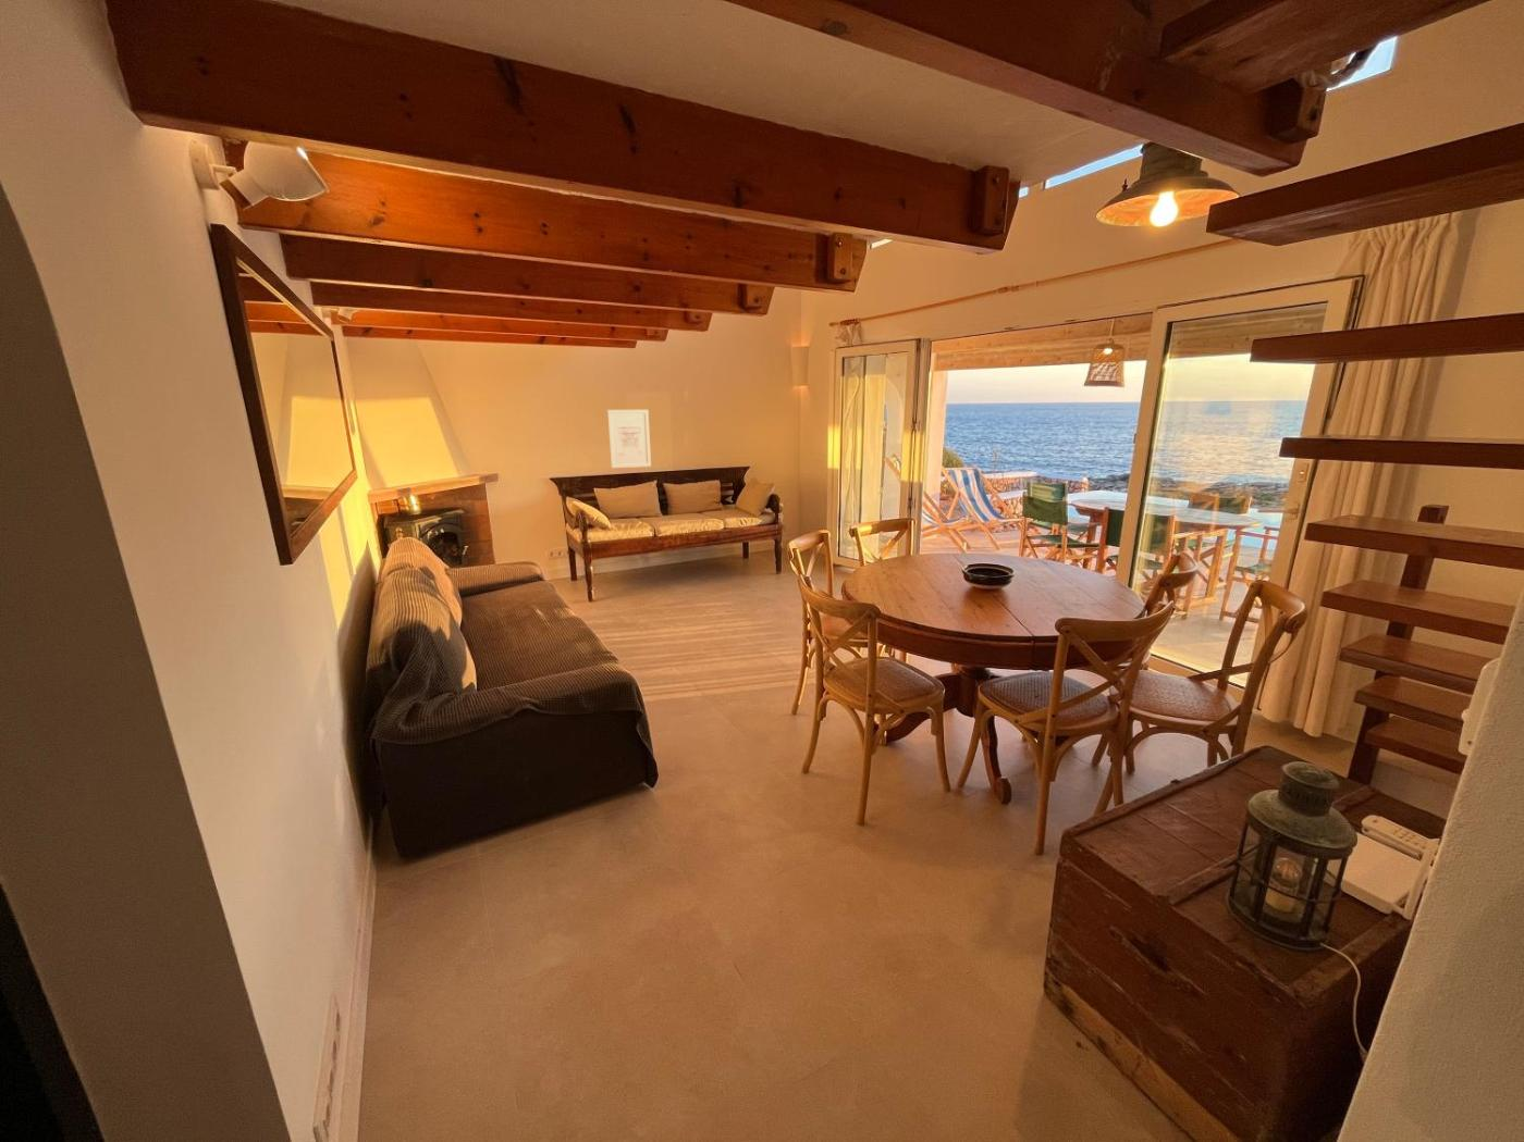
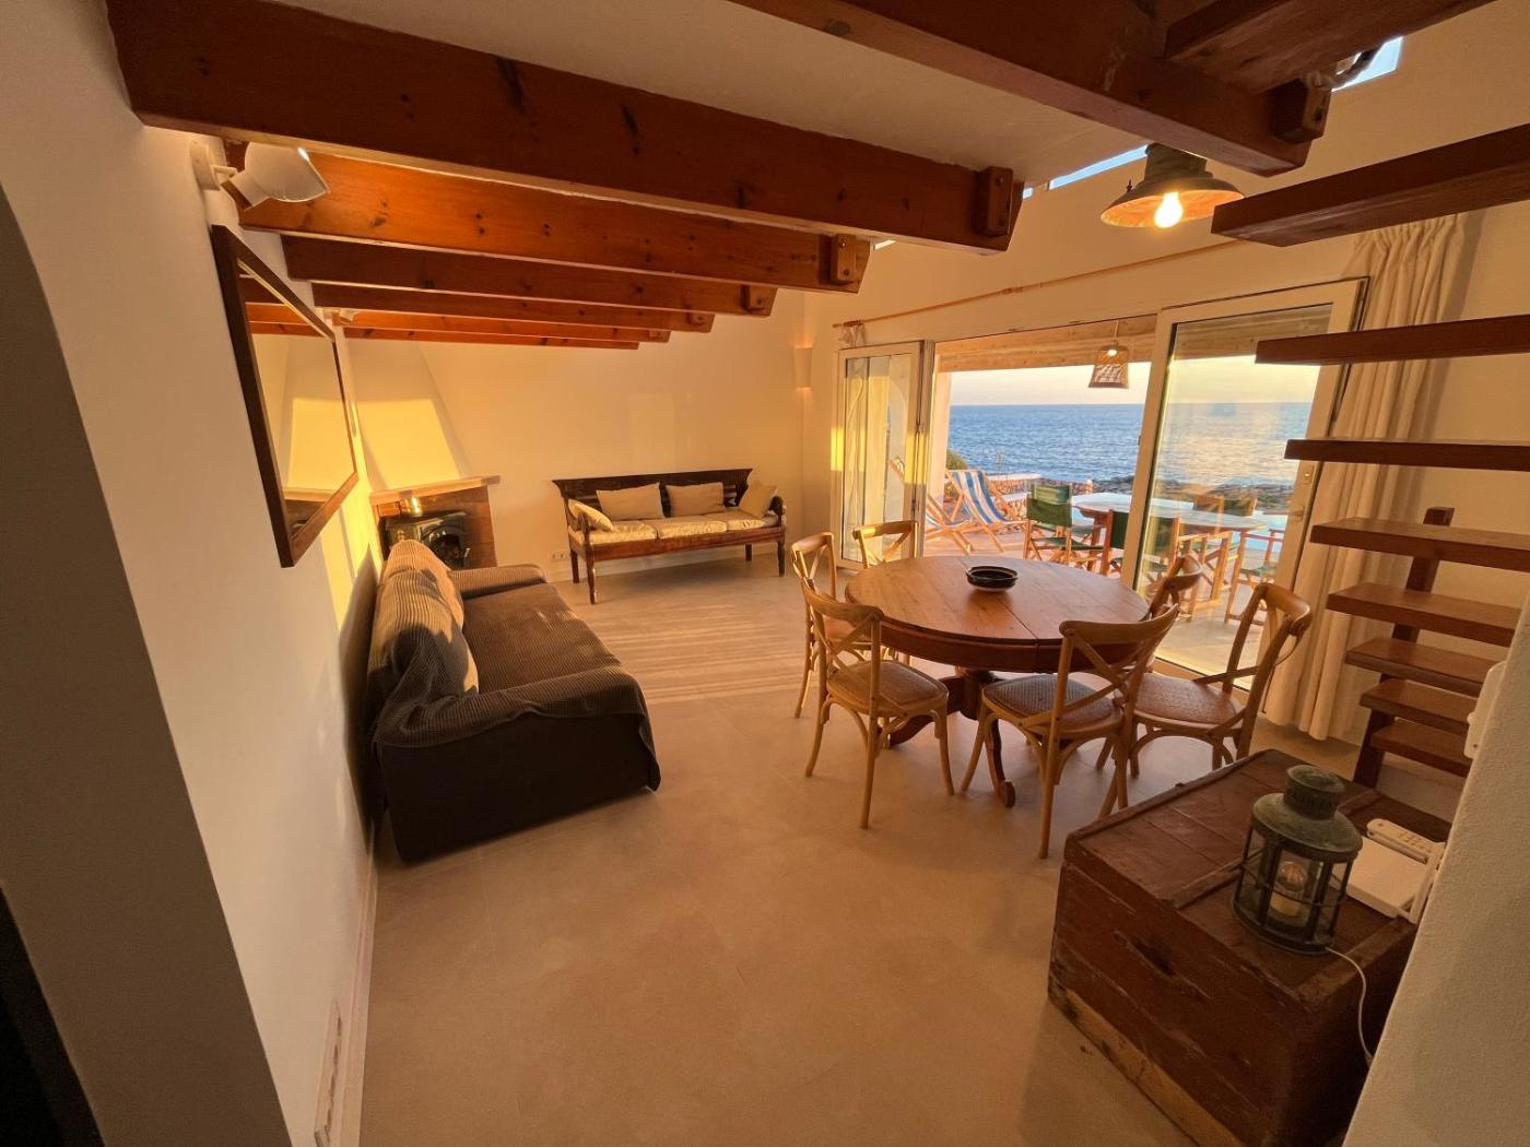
- wall art [606,409,652,469]
